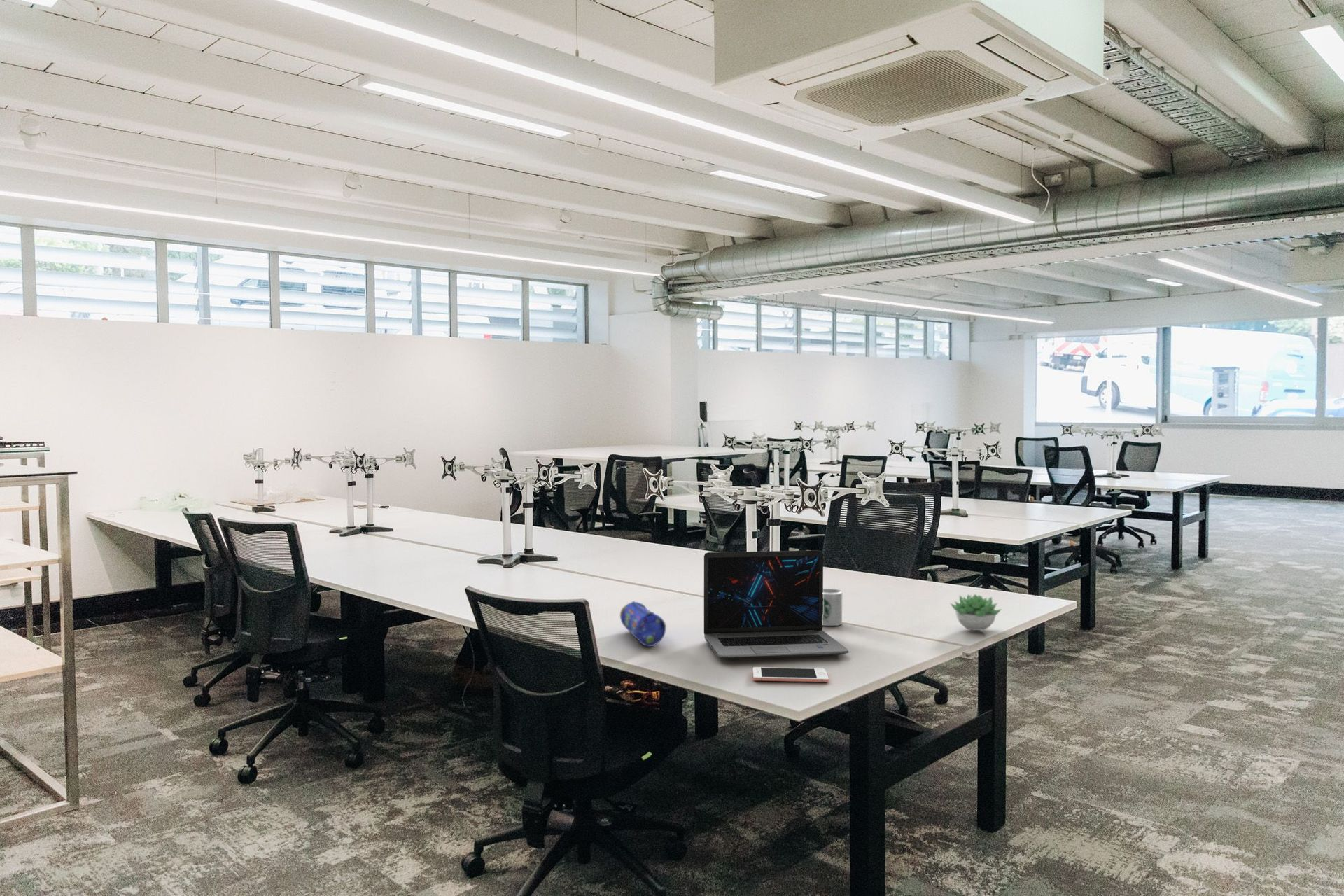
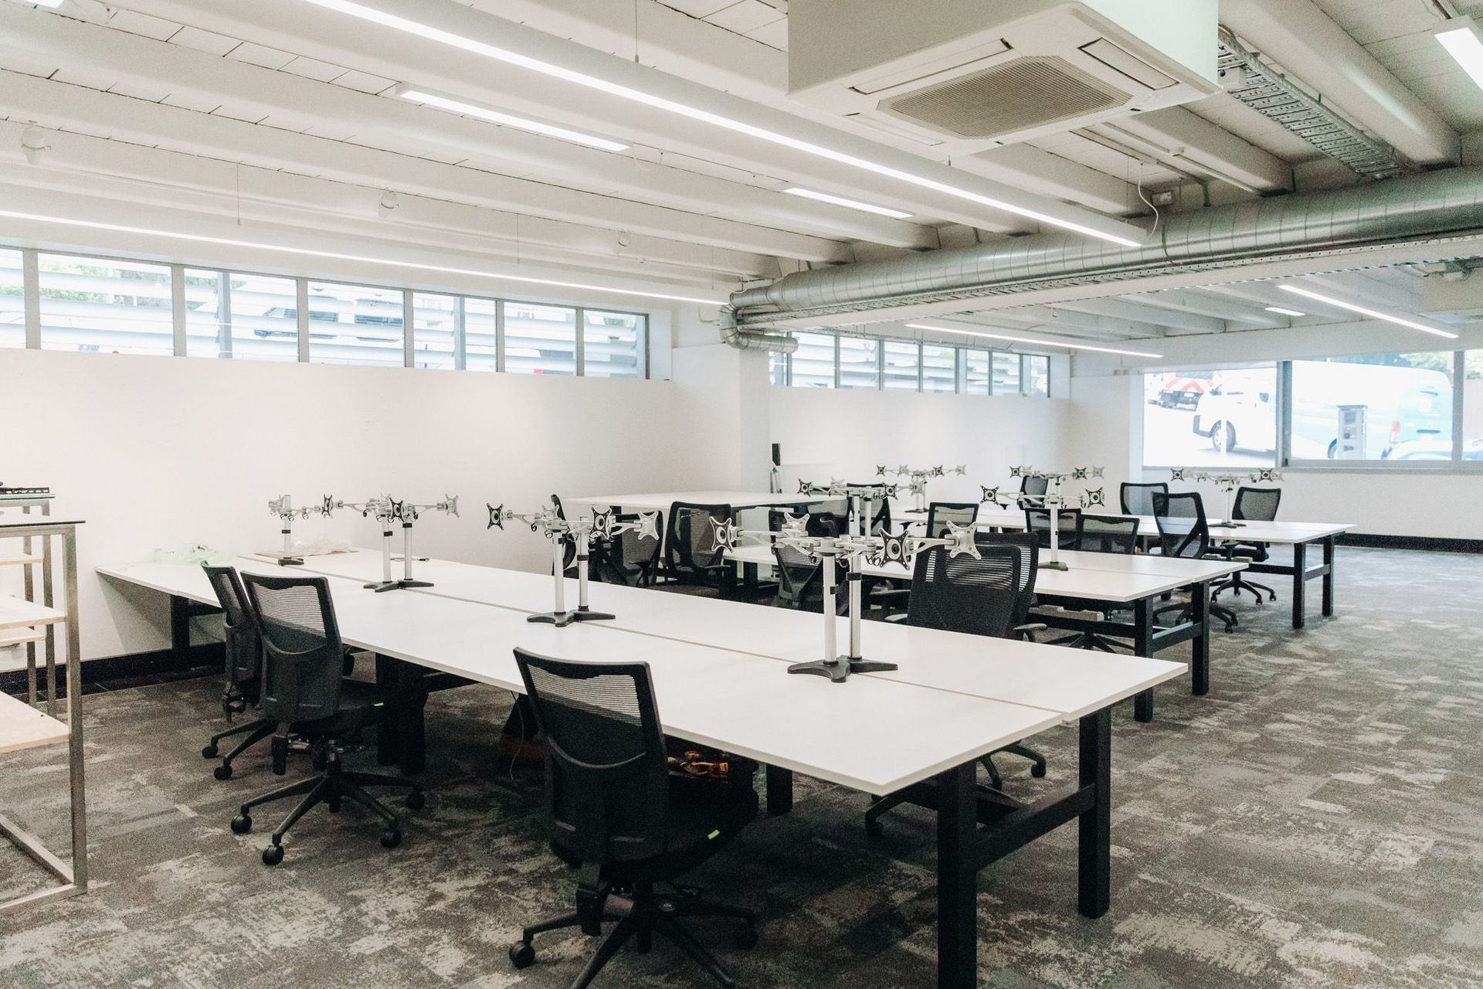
- succulent plant [949,594,1002,631]
- pencil case [619,601,667,647]
- laptop [703,549,849,659]
- mug [823,588,843,626]
- cell phone [752,666,829,683]
